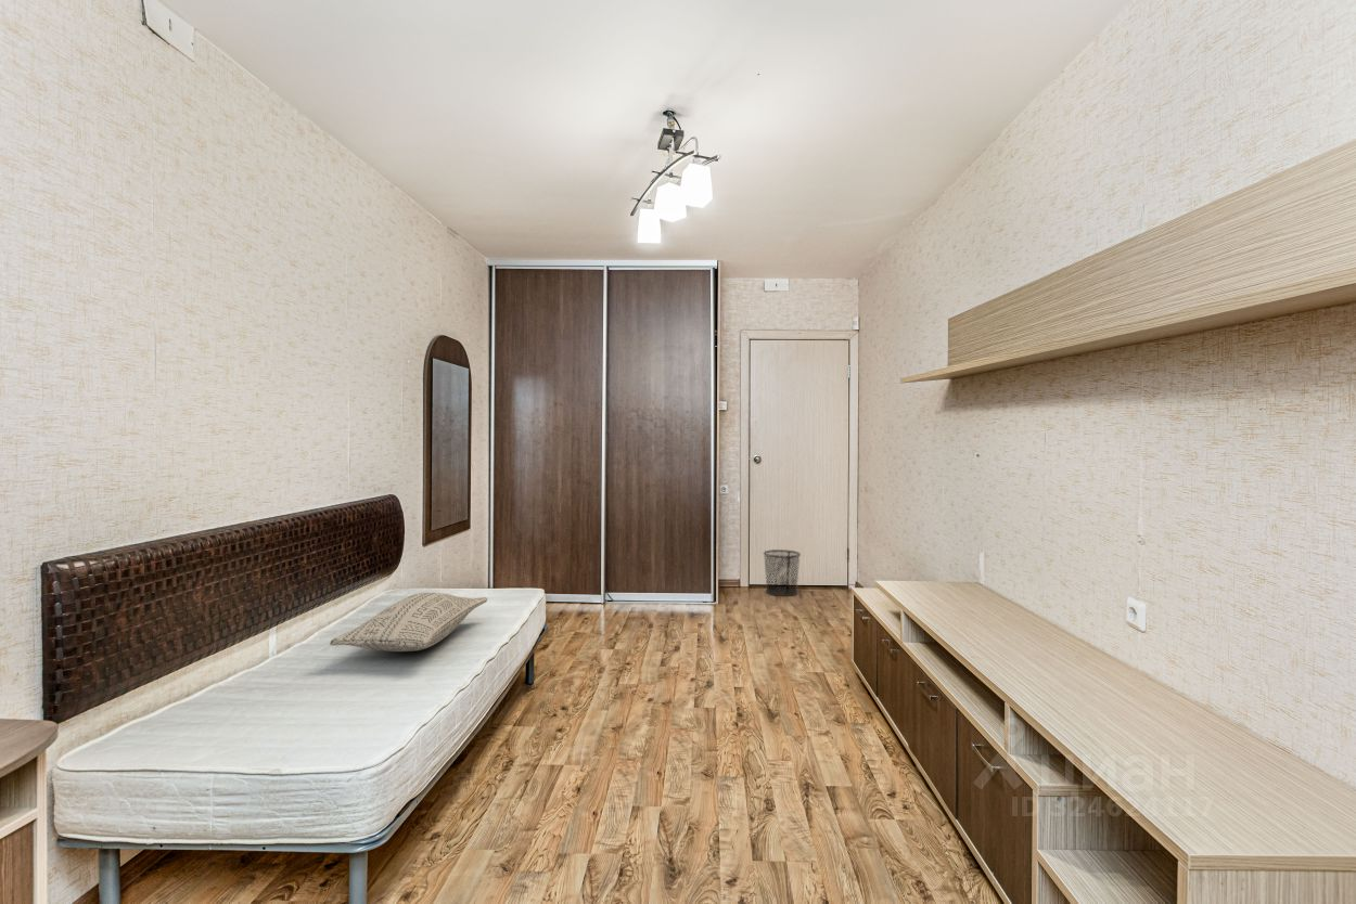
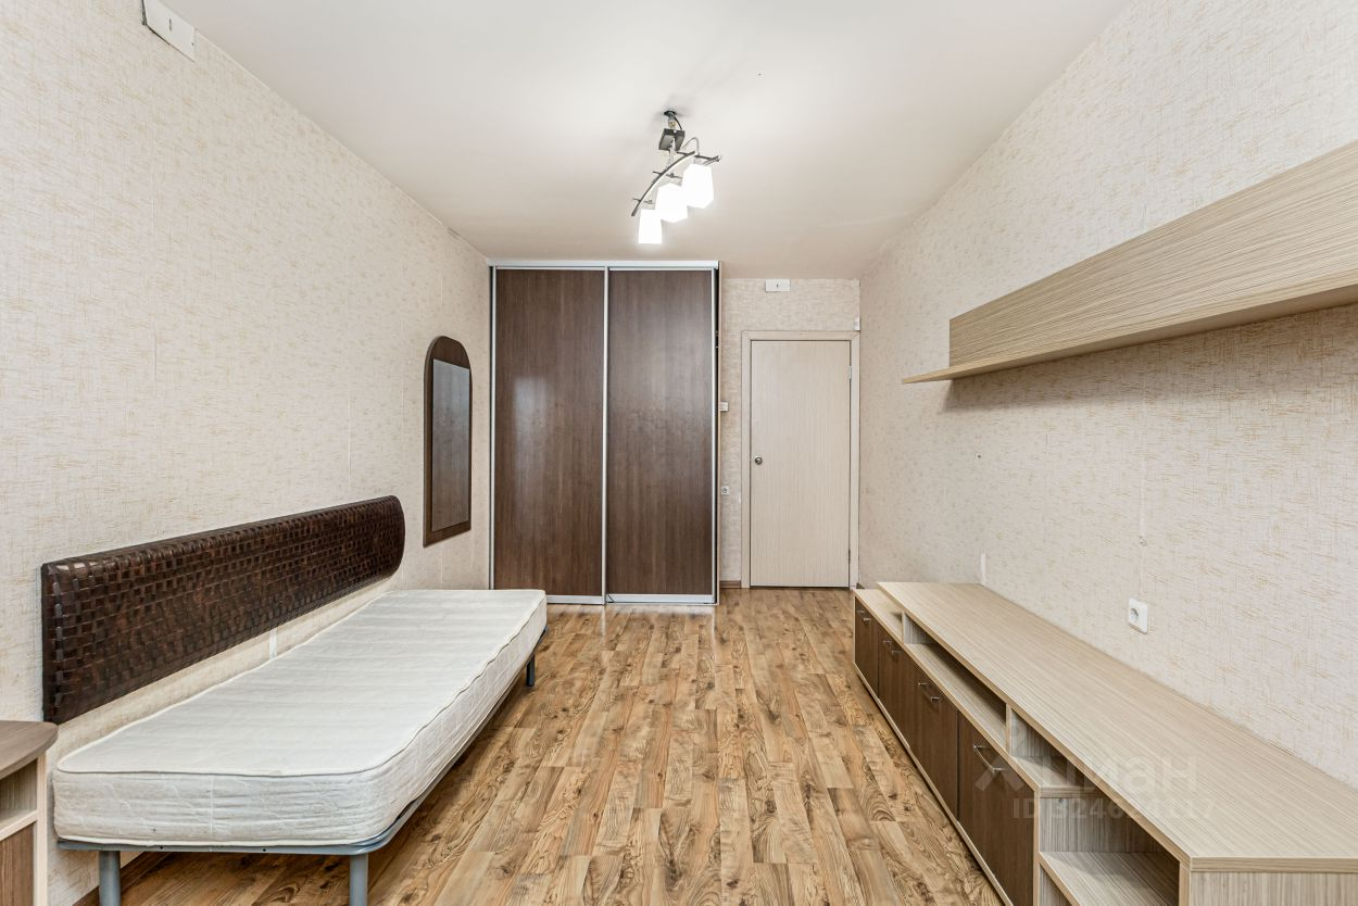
- pillow [329,592,488,653]
- waste bin [763,548,802,597]
